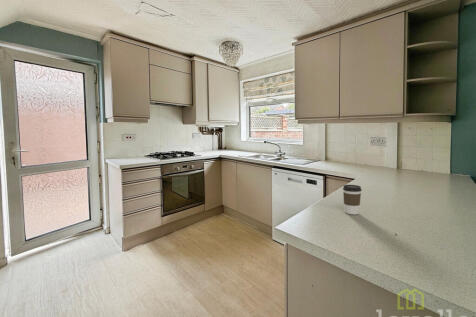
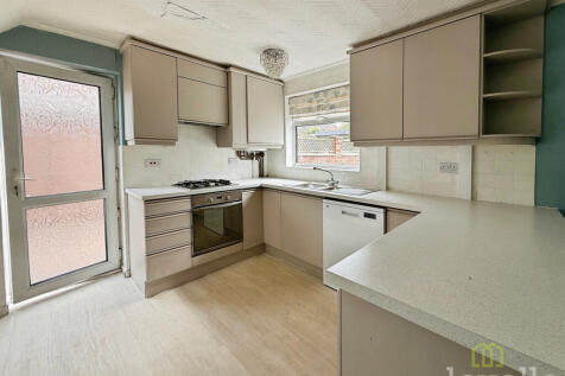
- coffee cup [342,184,363,215]
